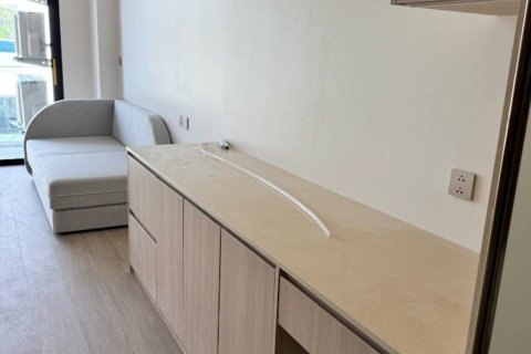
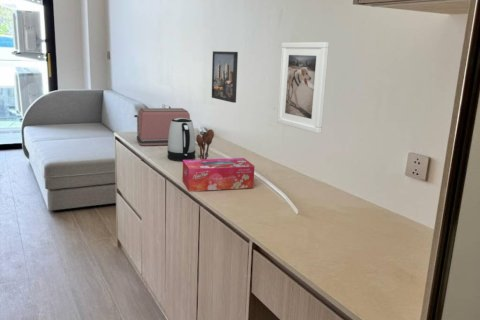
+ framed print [276,41,330,134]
+ kettle [167,118,196,162]
+ tissue box [182,157,255,192]
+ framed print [211,50,239,104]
+ toaster [133,107,191,147]
+ utensil holder [195,128,215,160]
